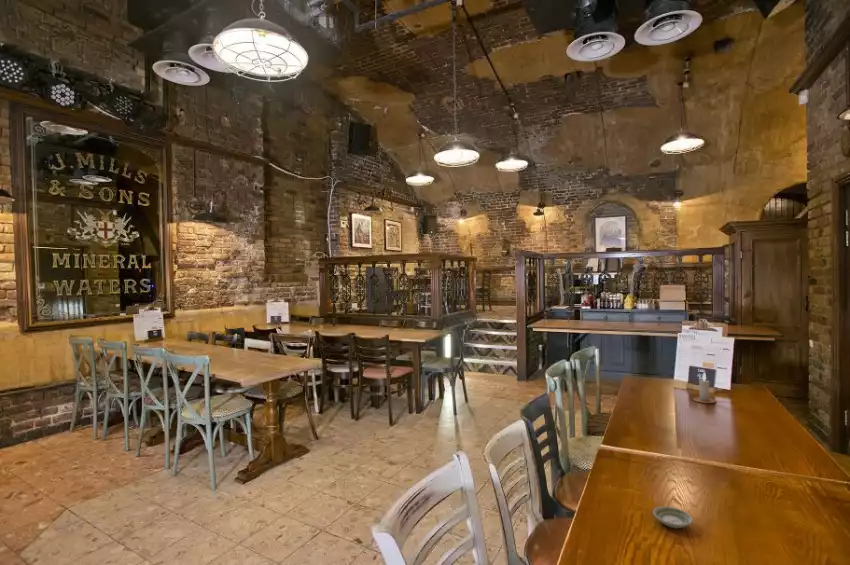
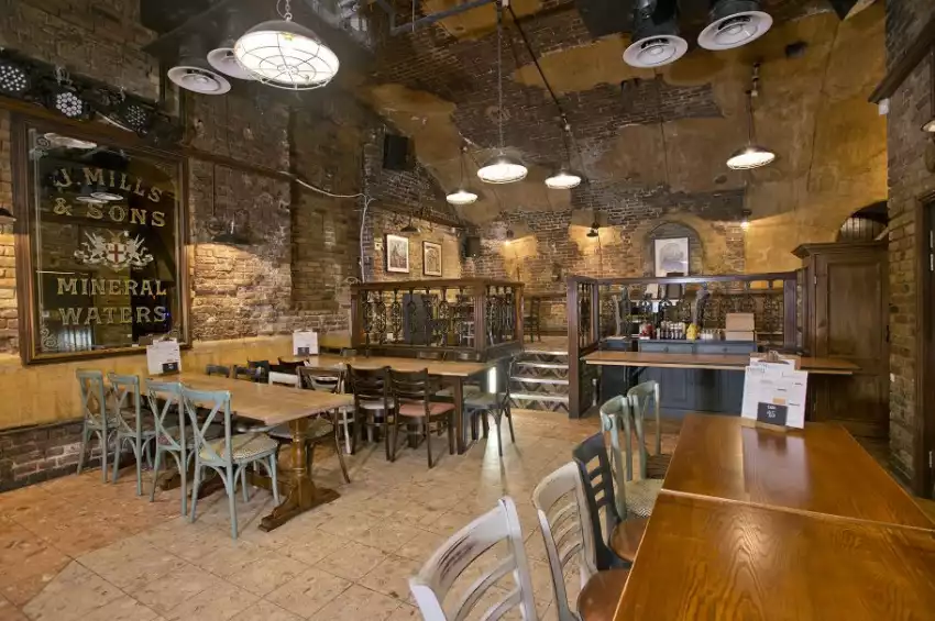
- saucer [652,505,694,529]
- candle [692,371,717,404]
